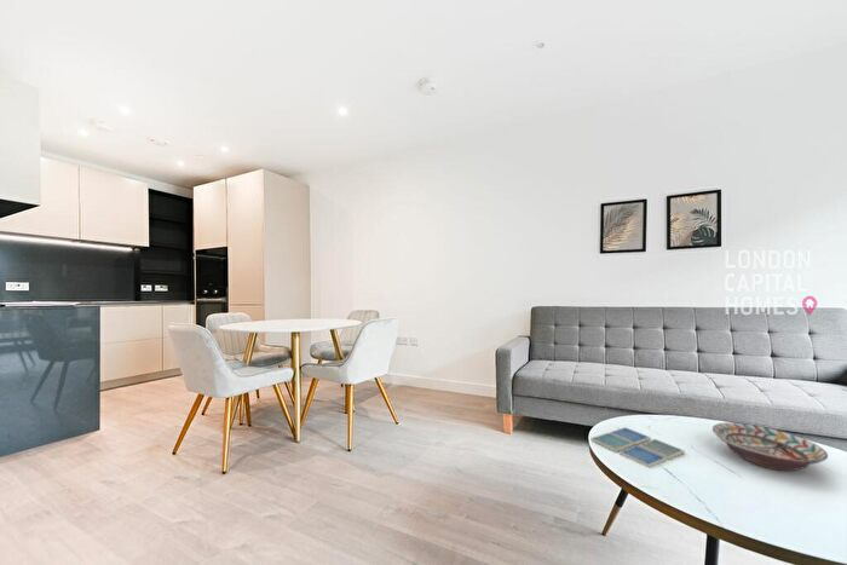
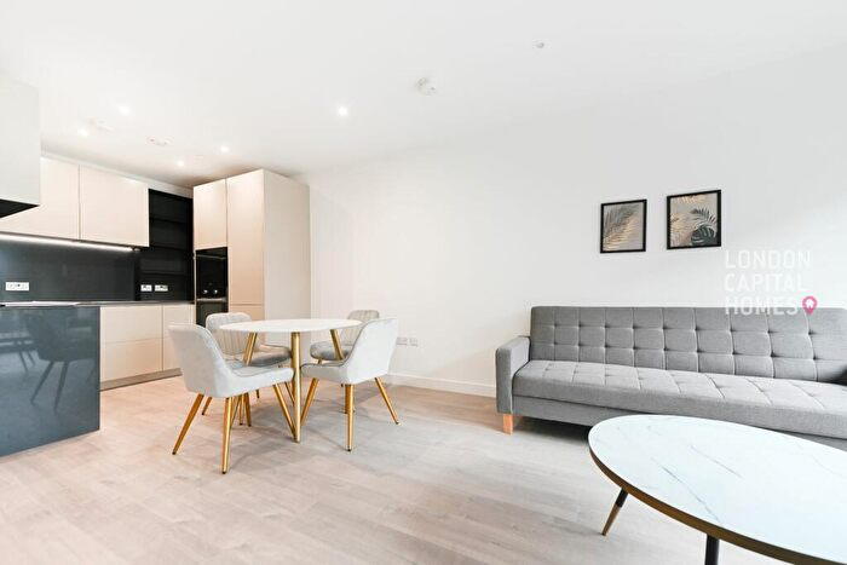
- drink coaster [589,426,686,469]
- decorative bowl [711,421,829,472]
